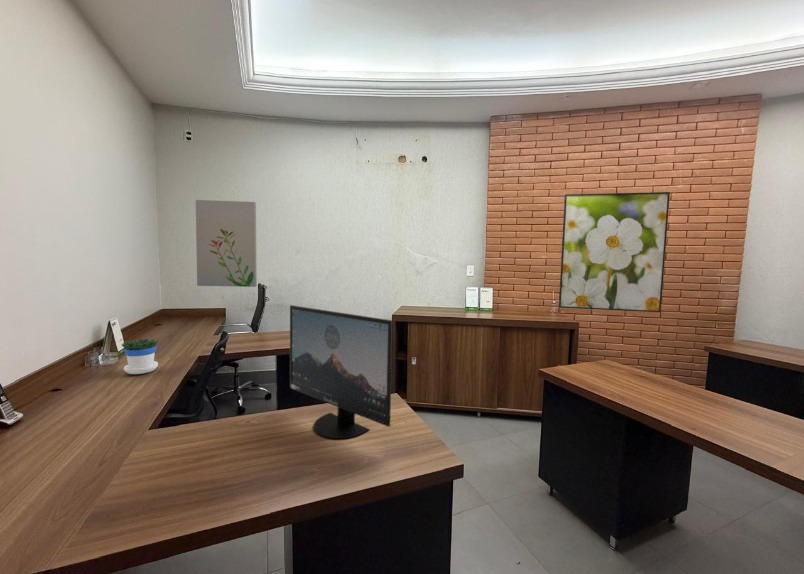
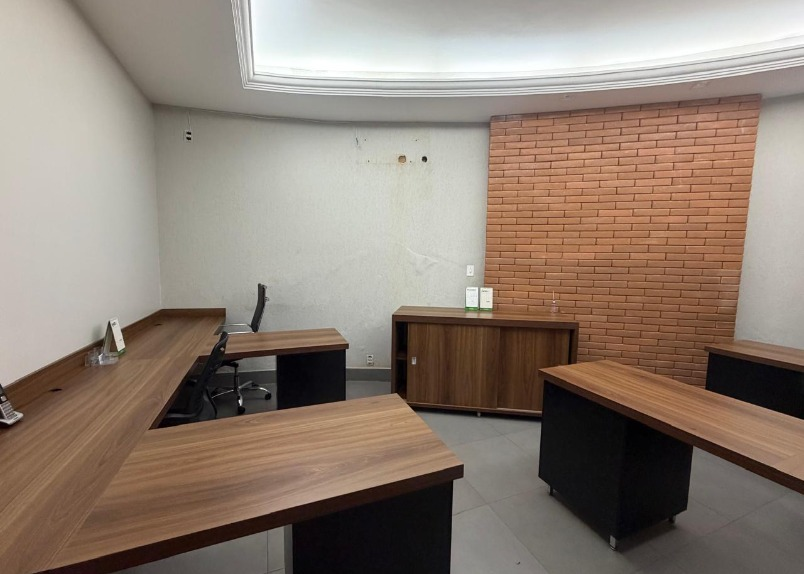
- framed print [558,191,671,313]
- flowerpot [121,338,159,375]
- monitor [289,304,393,440]
- wall art [195,199,258,288]
